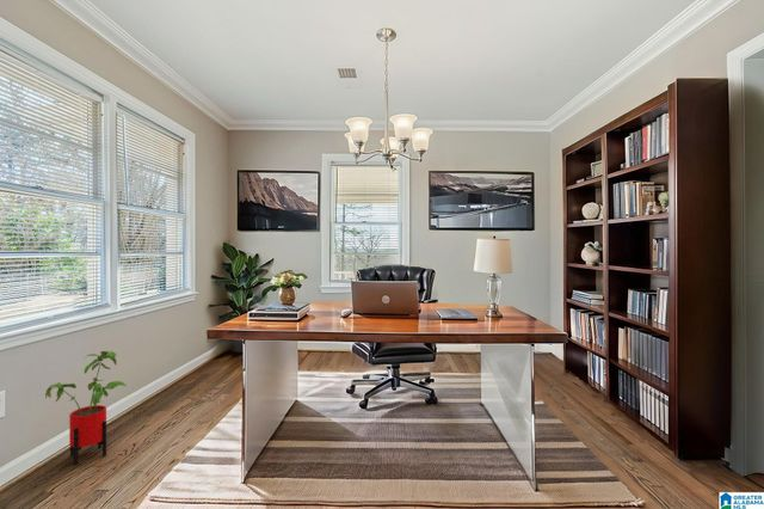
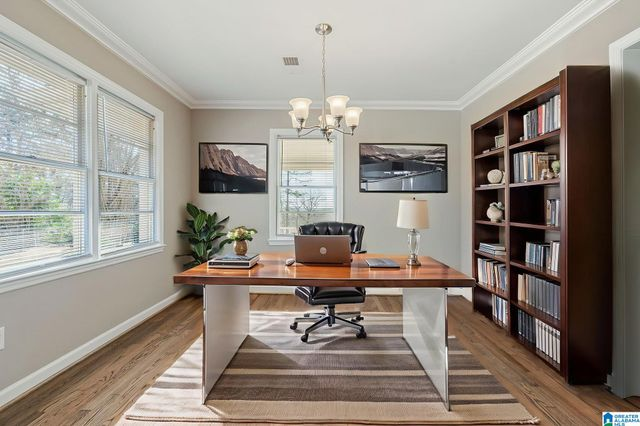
- house plant [44,350,128,466]
